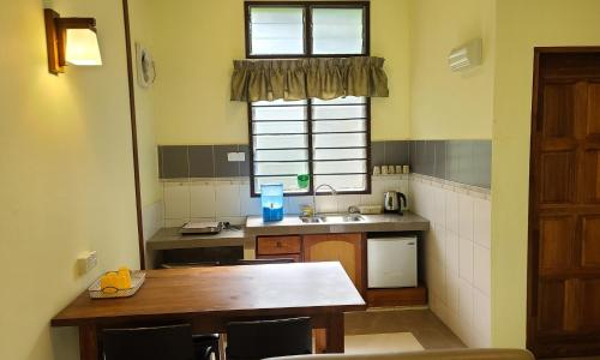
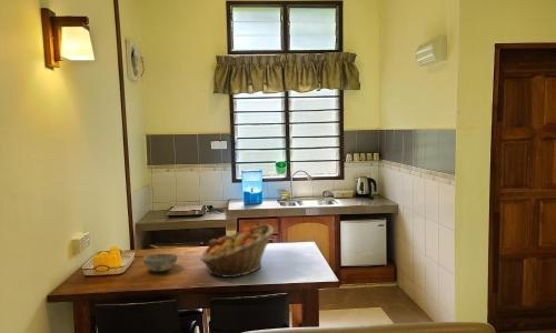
+ fruit basket [199,223,275,279]
+ bowl [142,253,178,273]
